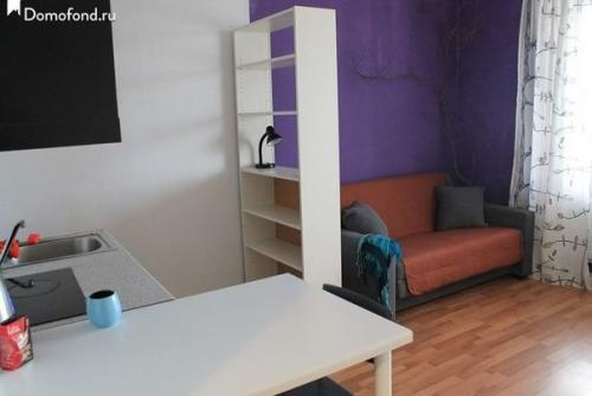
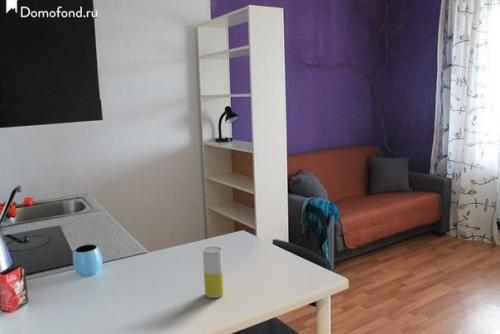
+ beverage can [202,246,225,299]
